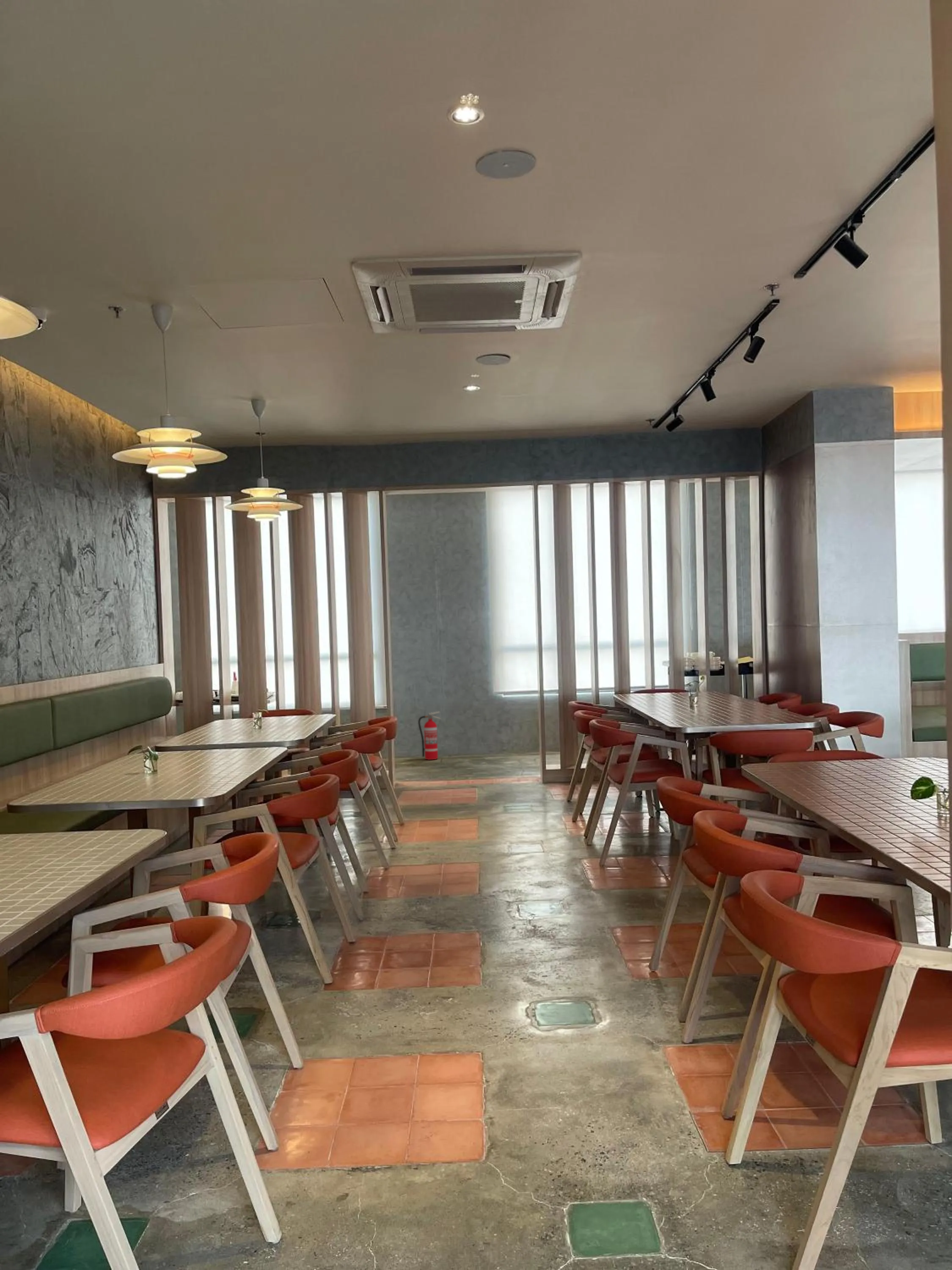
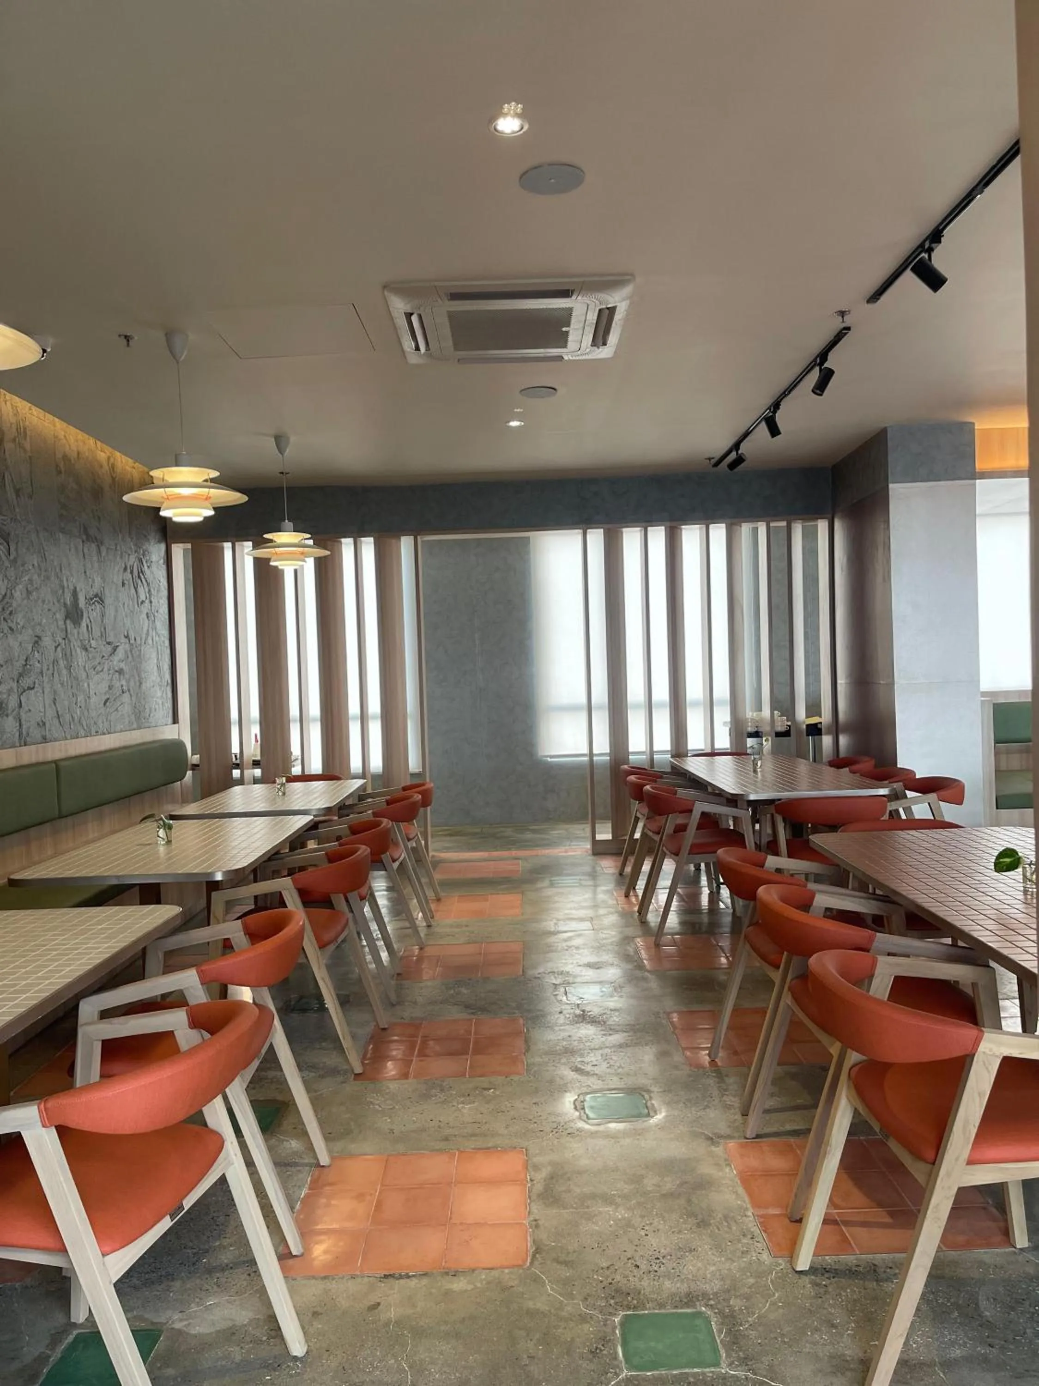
- fire extinguisher [418,711,441,760]
